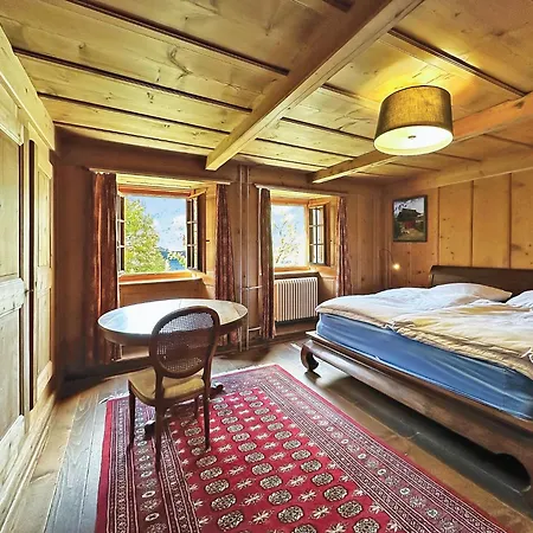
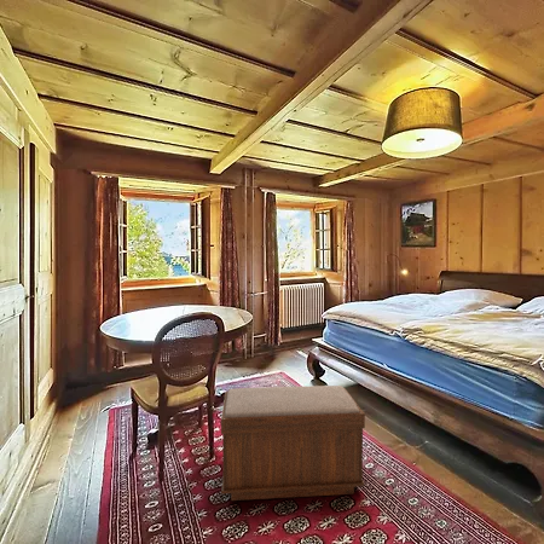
+ bench [220,384,366,502]
